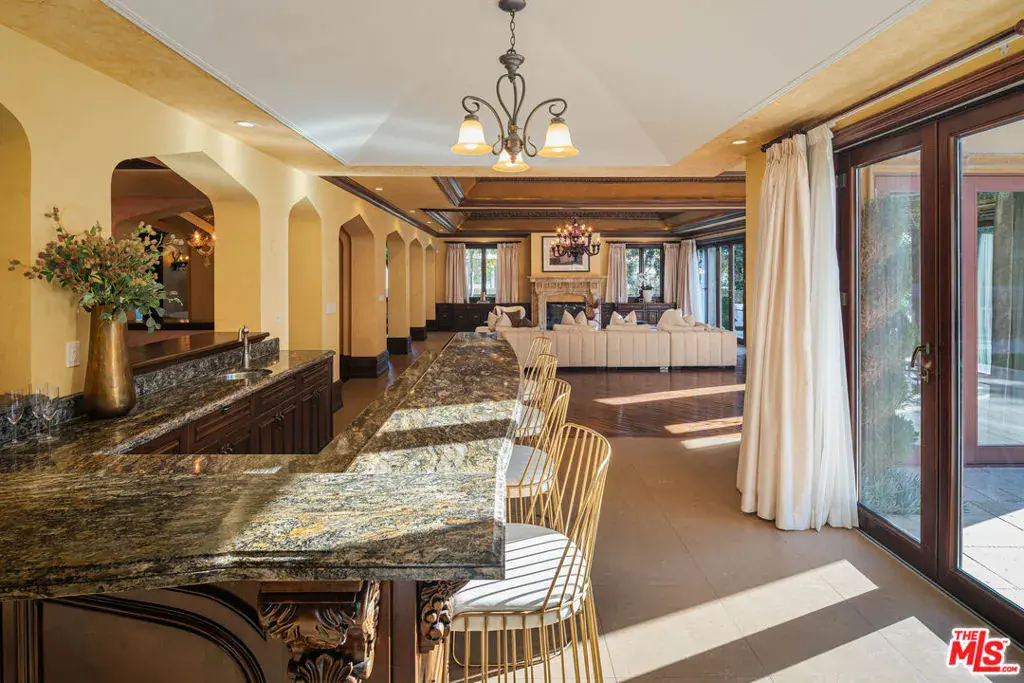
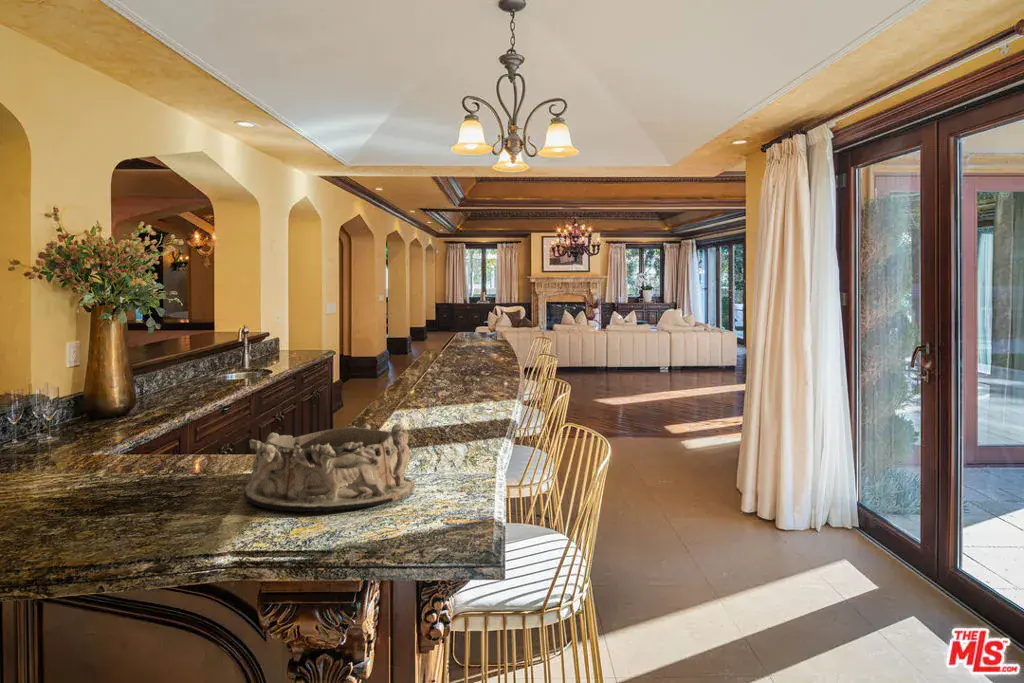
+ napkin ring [243,423,416,512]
